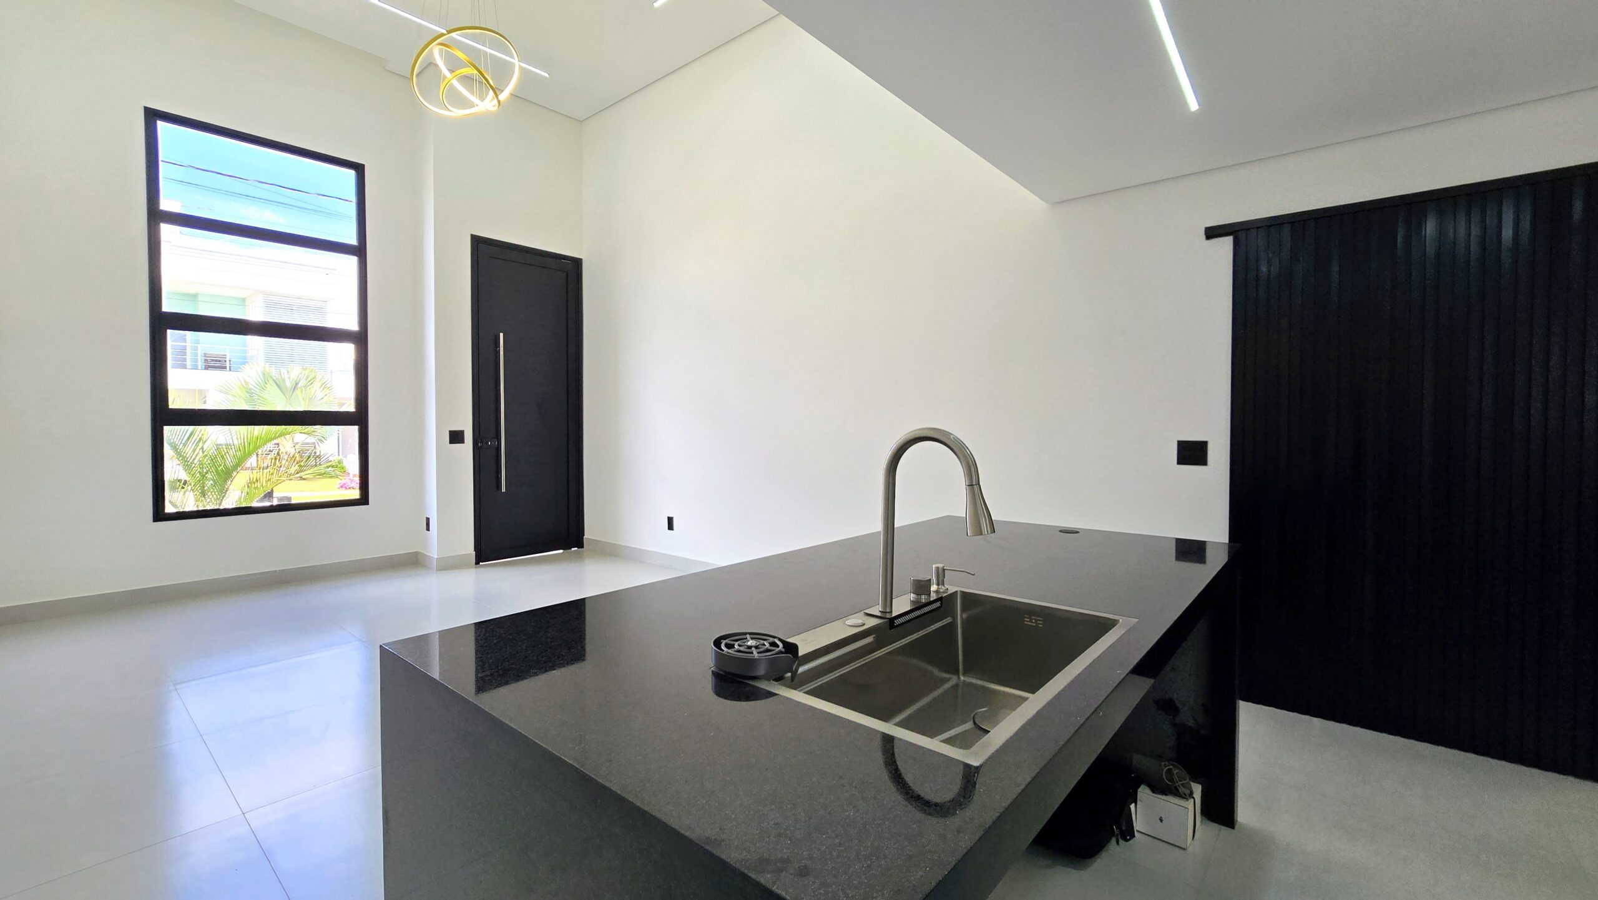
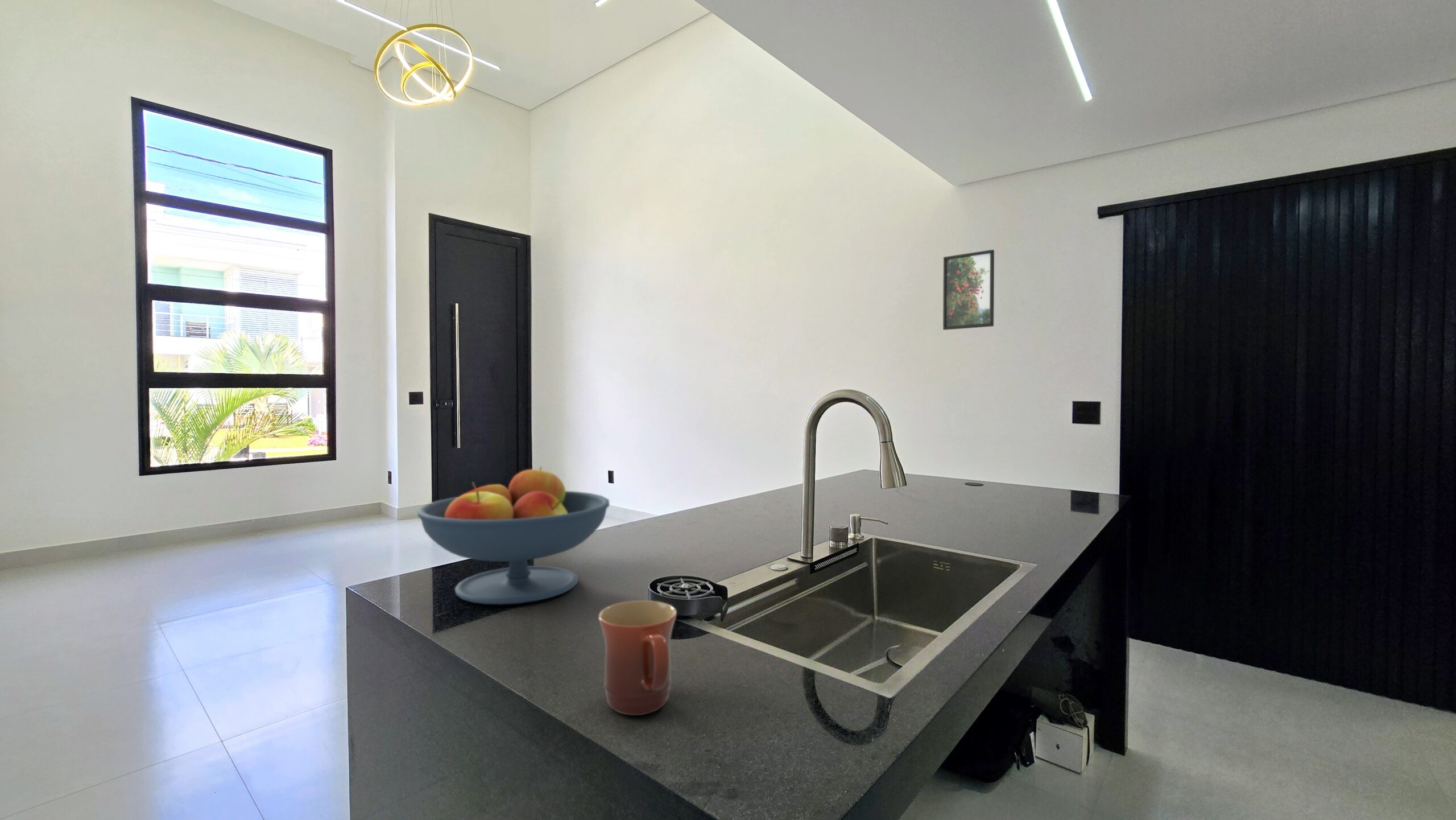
+ fruit bowl [417,466,610,605]
+ mug [598,600,677,716]
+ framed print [942,249,995,331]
